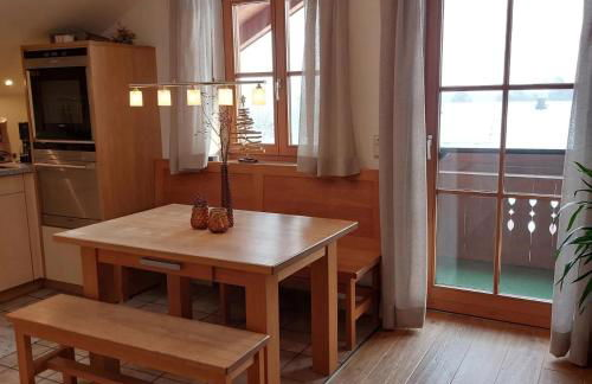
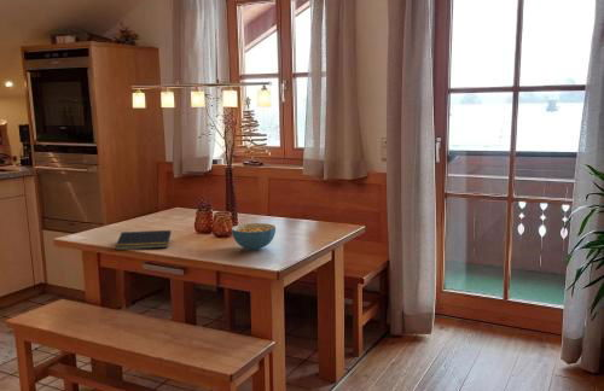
+ cereal bowl [231,222,277,252]
+ notepad [114,229,173,251]
